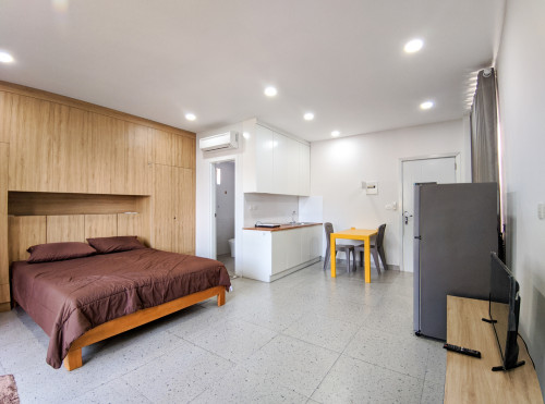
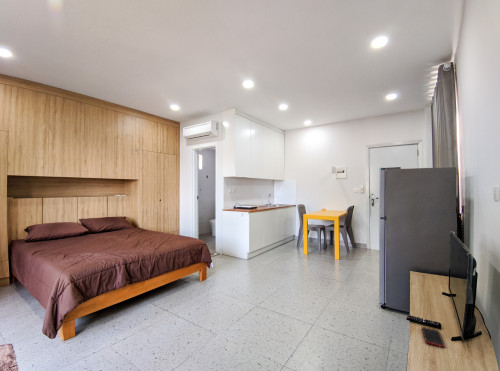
+ cell phone [421,326,446,348]
